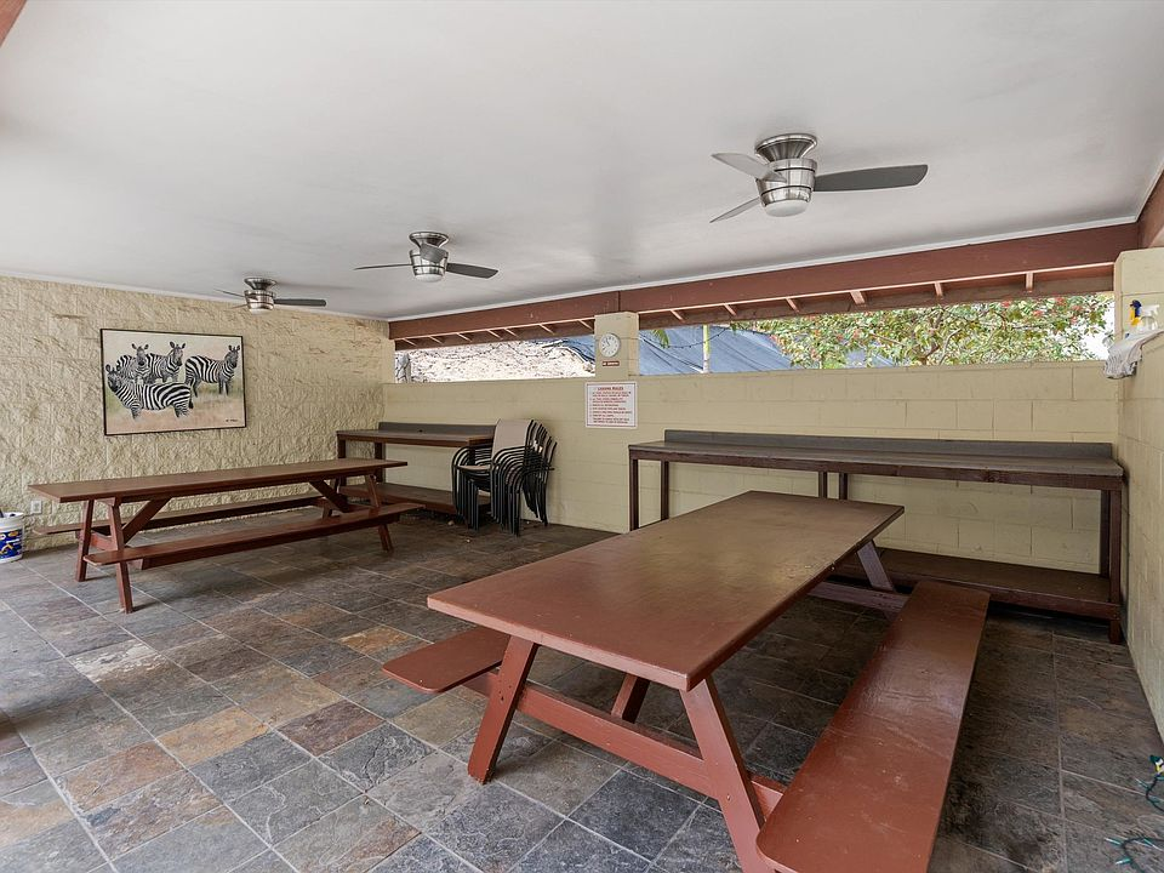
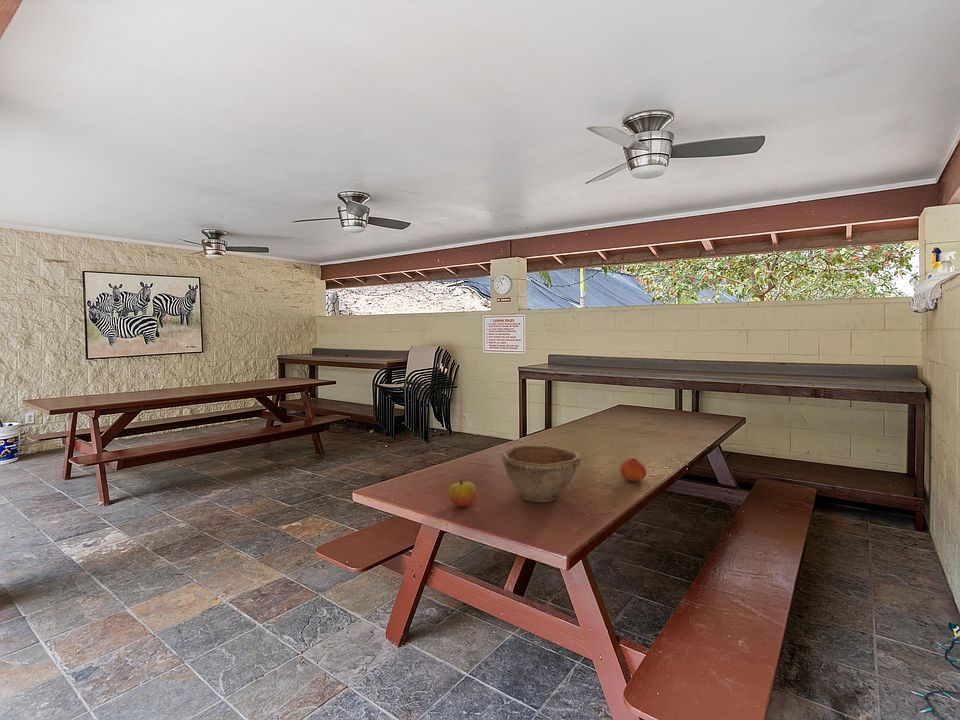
+ apple [447,479,477,508]
+ fruit [619,457,647,482]
+ bowl [500,444,582,503]
